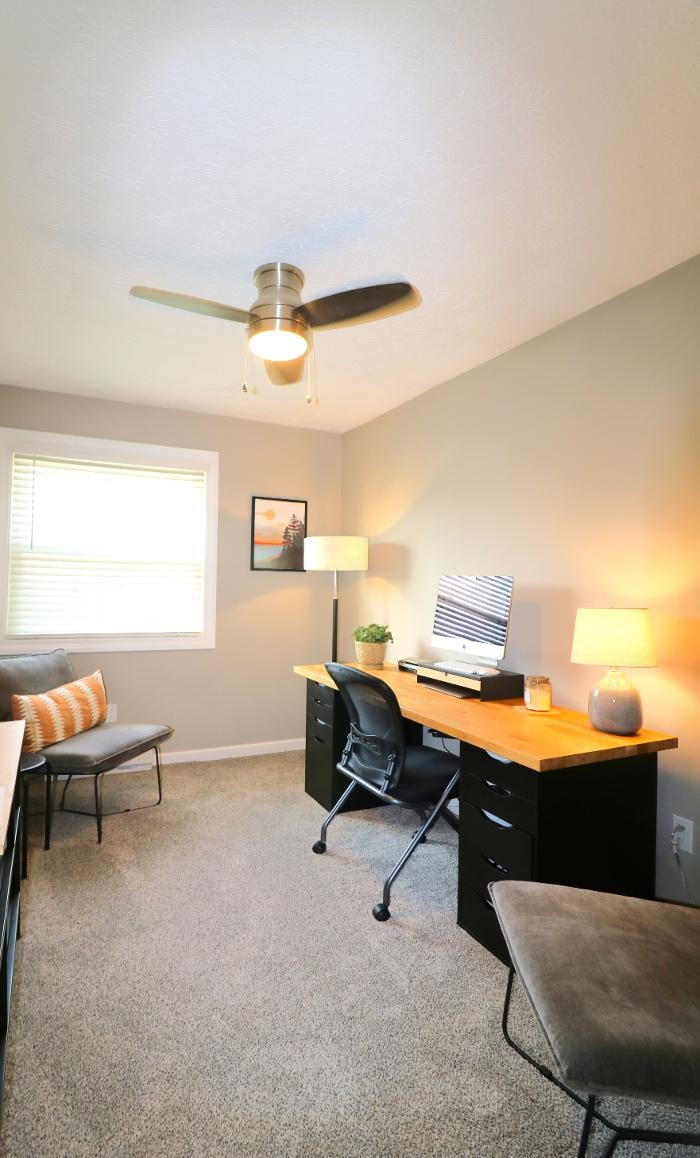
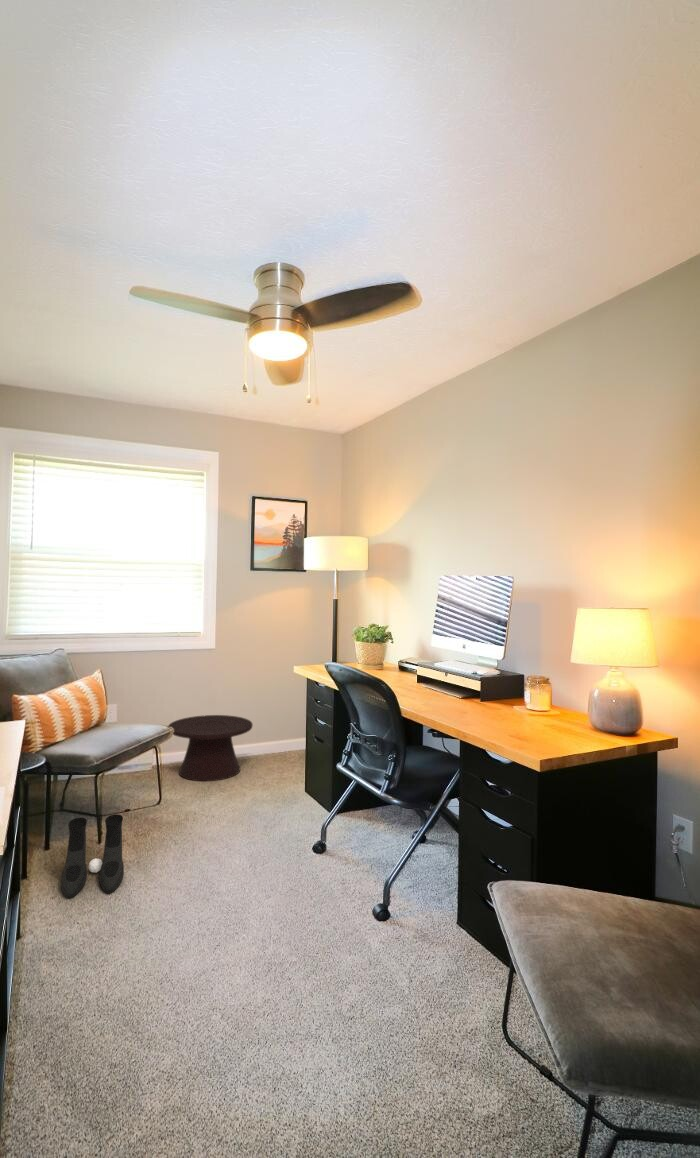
+ side table [167,714,254,782]
+ boots [60,813,125,900]
